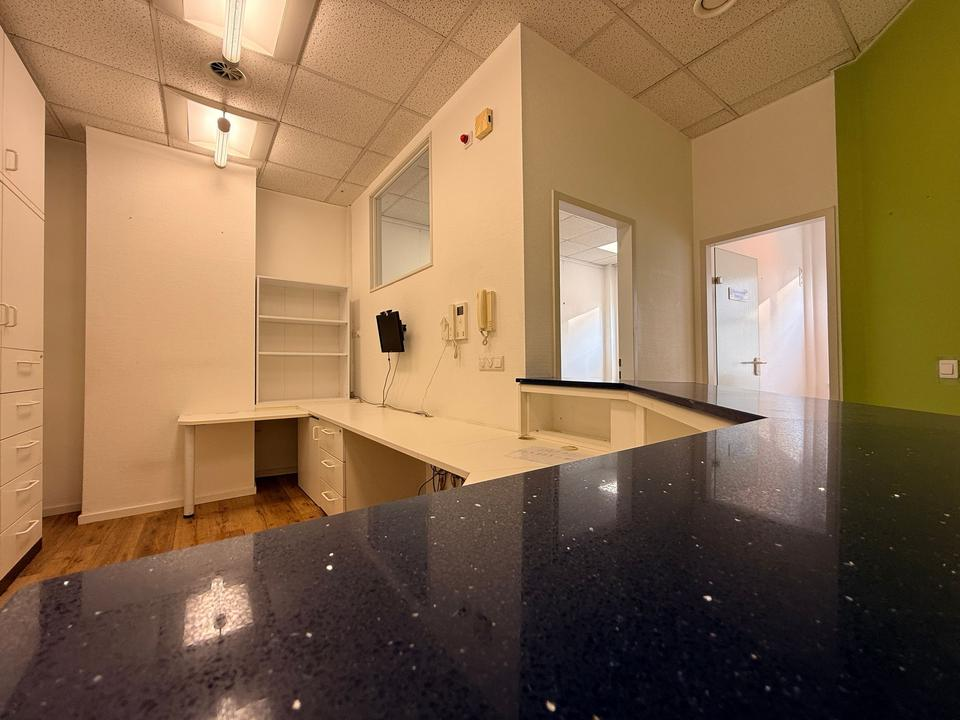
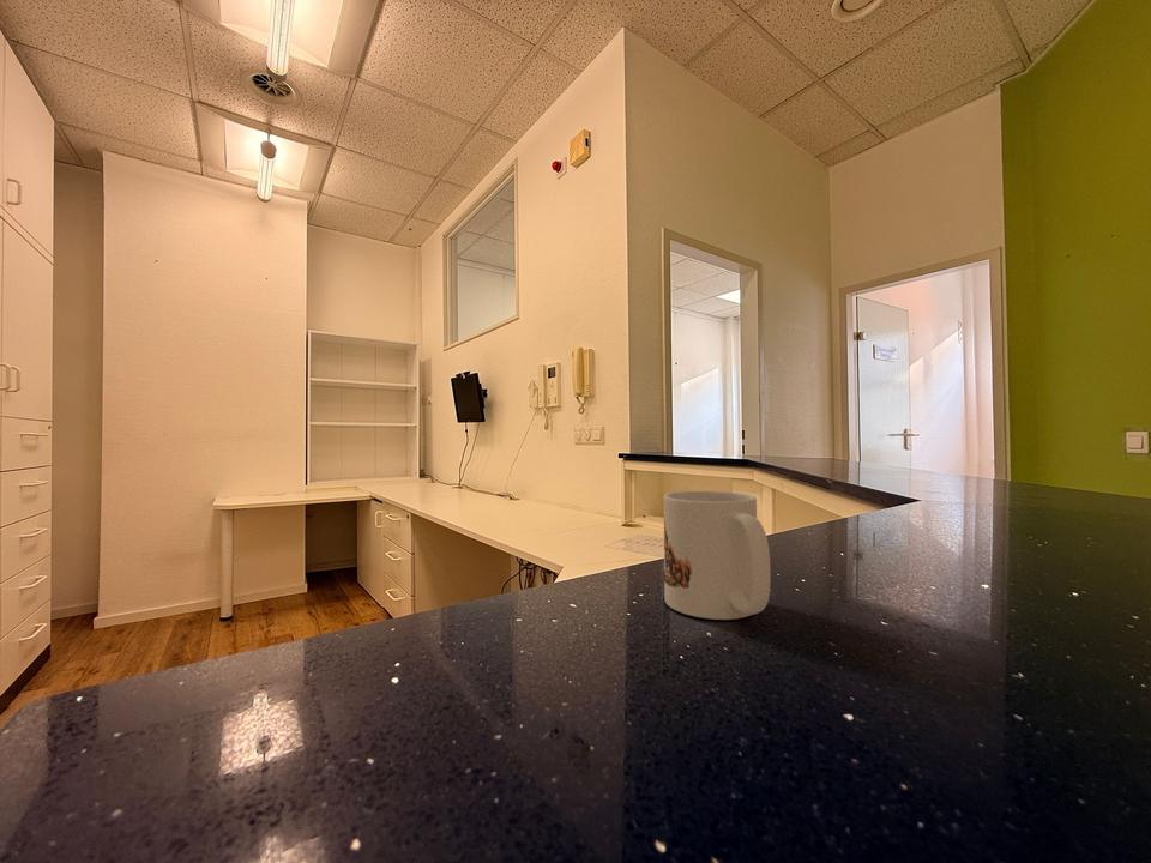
+ mug [663,490,771,621]
